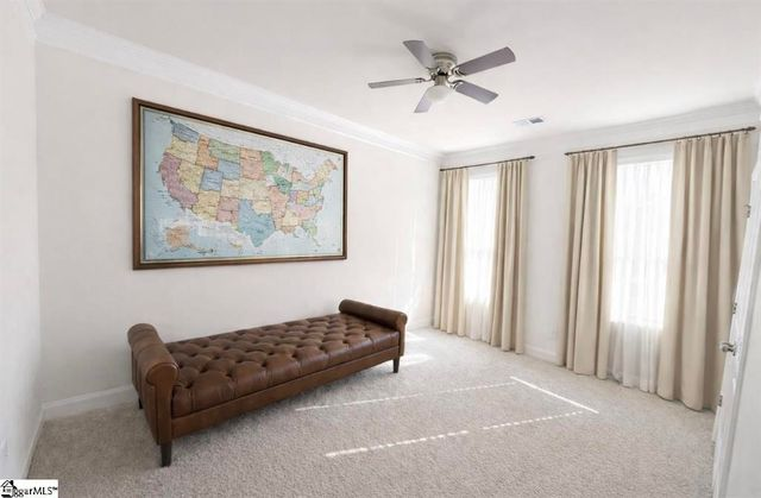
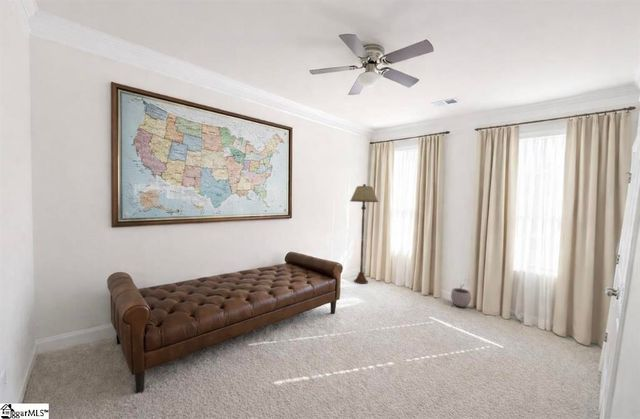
+ plant pot [450,285,472,308]
+ floor lamp [349,183,379,285]
